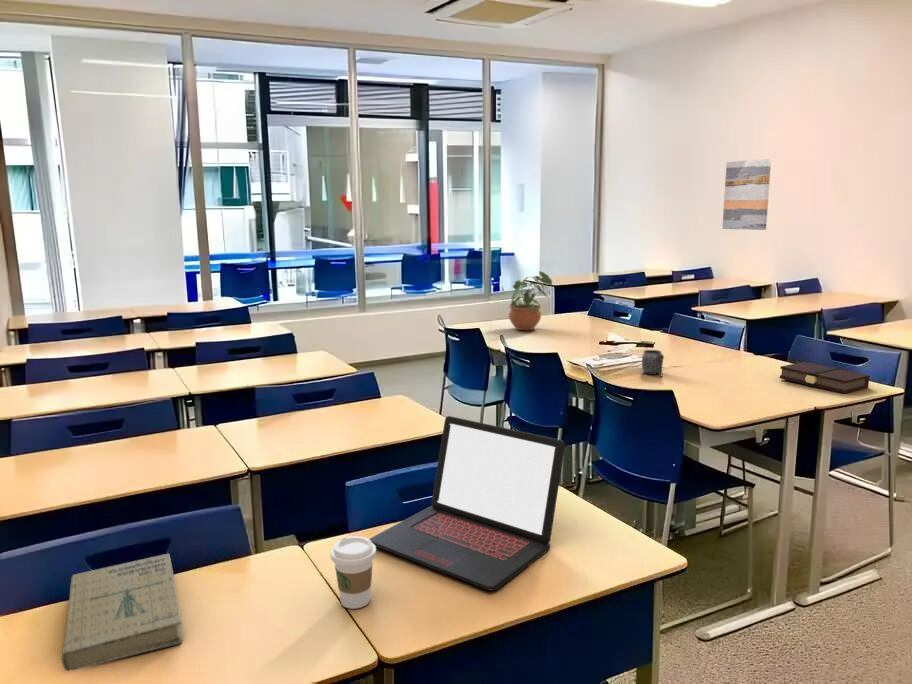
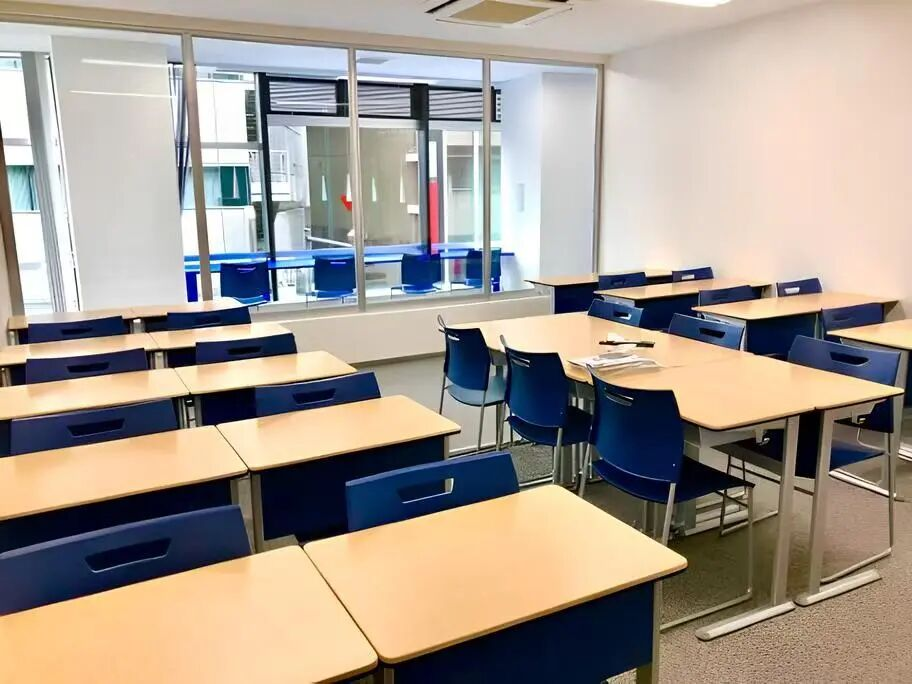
- wall art [721,158,772,231]
- coffee cup [330,535,377,610]
- book [779,361,871,394]
- laptop [369,415,566,591]
- potted plant [508,270,553,331]
- book [60,553,183,672]
- mug [641,349,665,377]
